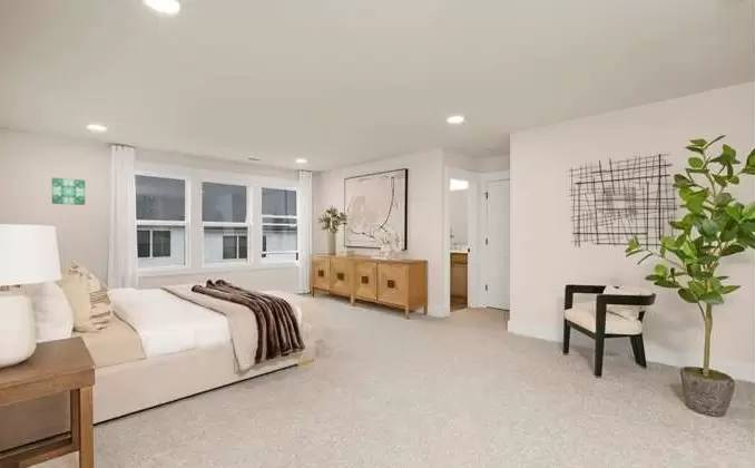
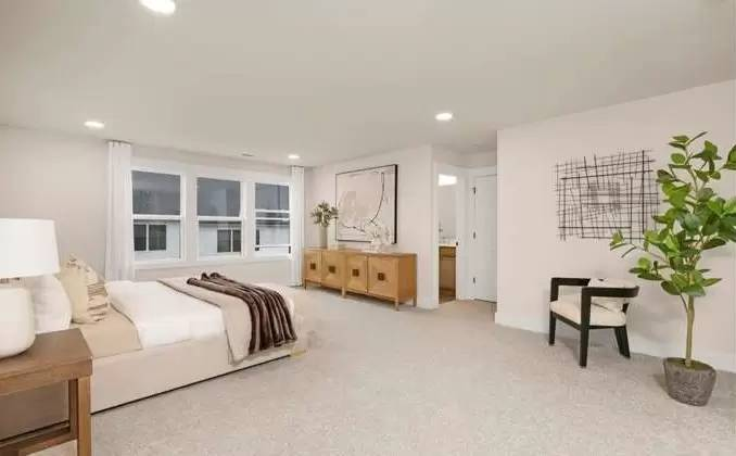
- wall art [51,177,86,206]
